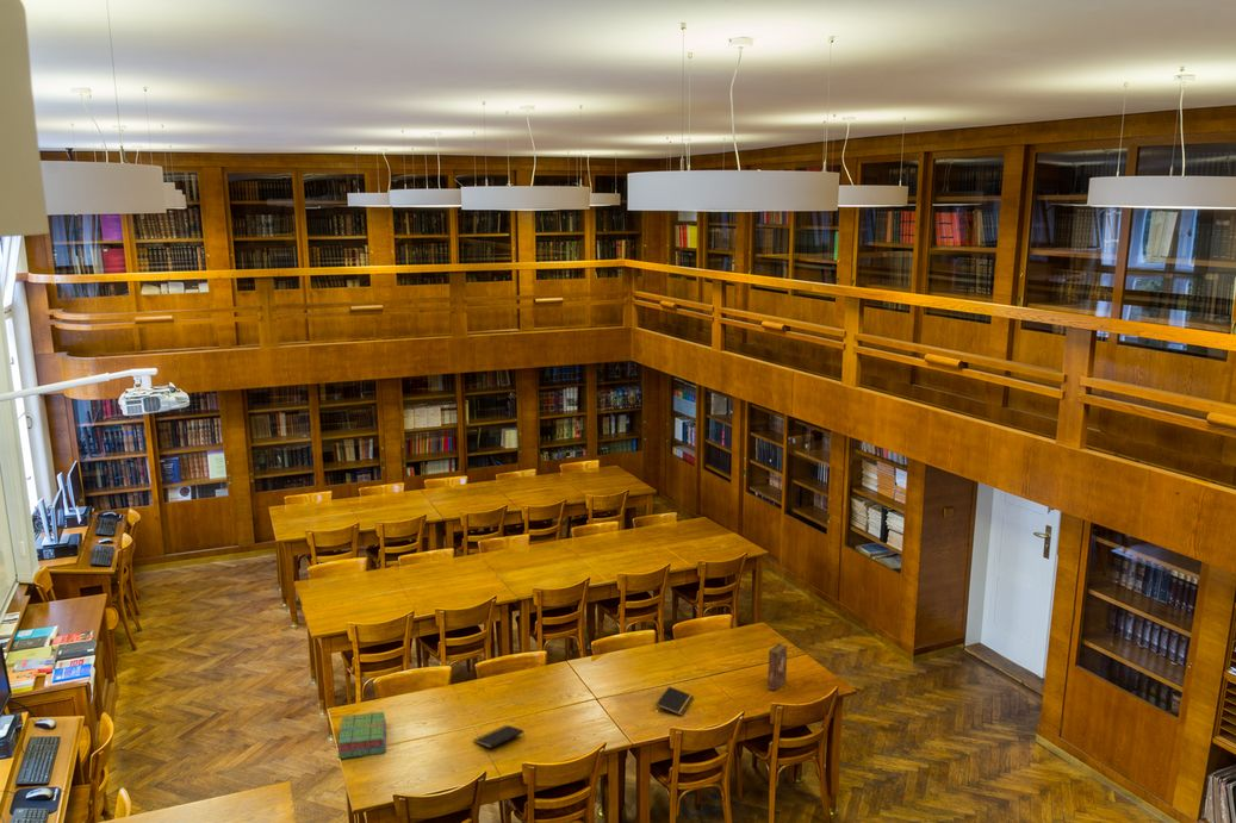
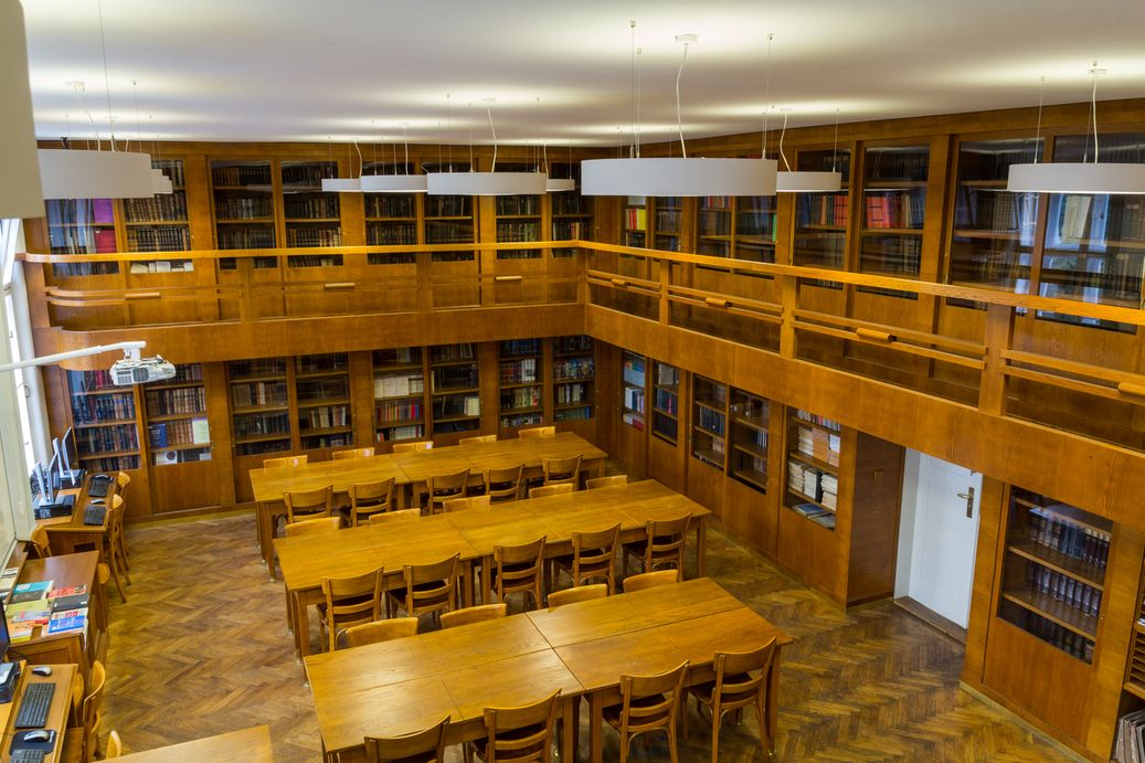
- stack of books [337,711,387,760]
- notepad [473,724,526,749]
- book [766,642,788,692]
- notepad [656,685,695,717]
